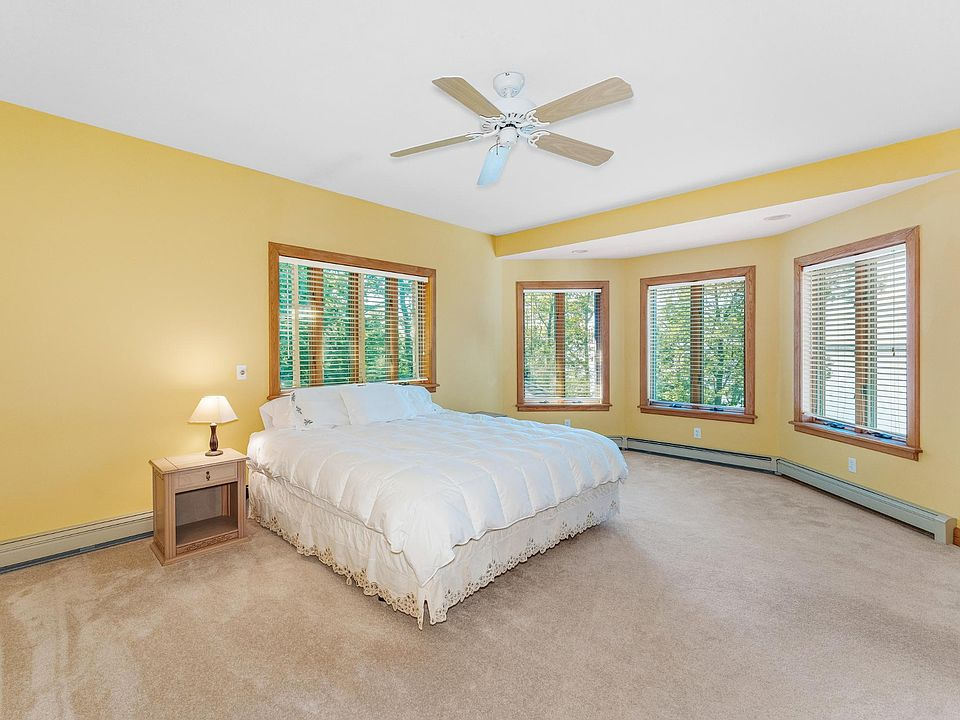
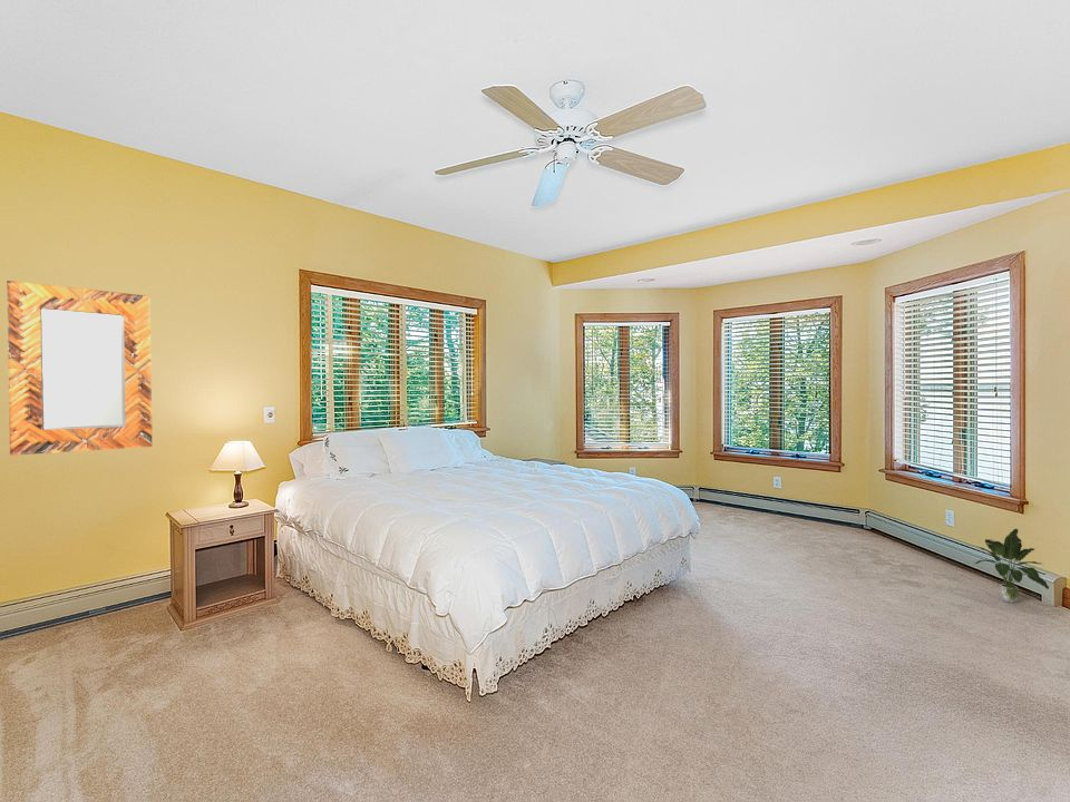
+ potted plant [974,528,1050,604]
+ home mirror [6,280,153,457]
